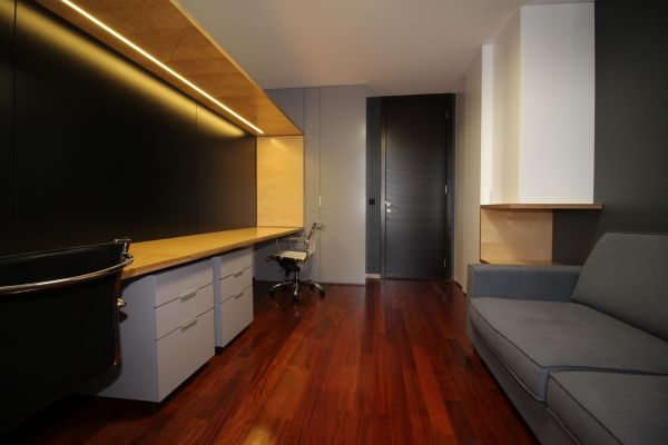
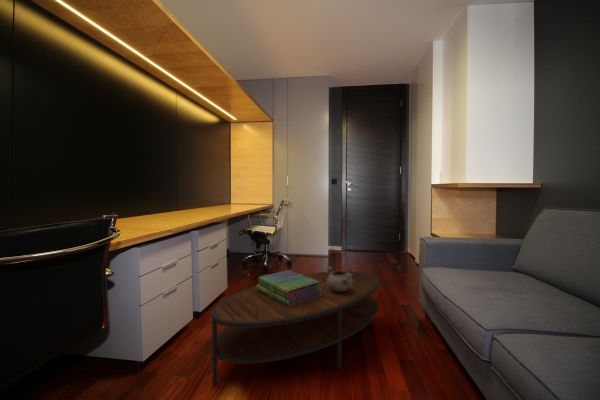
+ stack of books [256,269,321,307]
+ coffee table [210,270,379,386]
+ decorative bowl [326,265,352,291]
